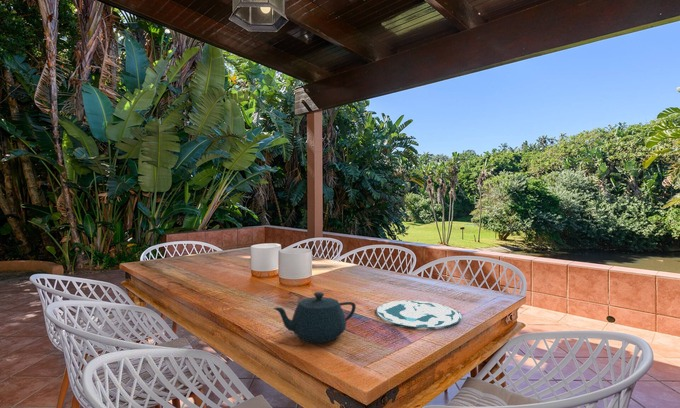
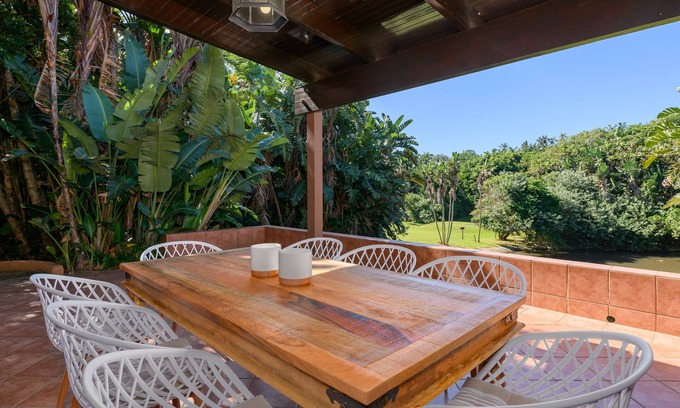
- plate [375,299,462,328]
- teapot [272,291,357,344]
